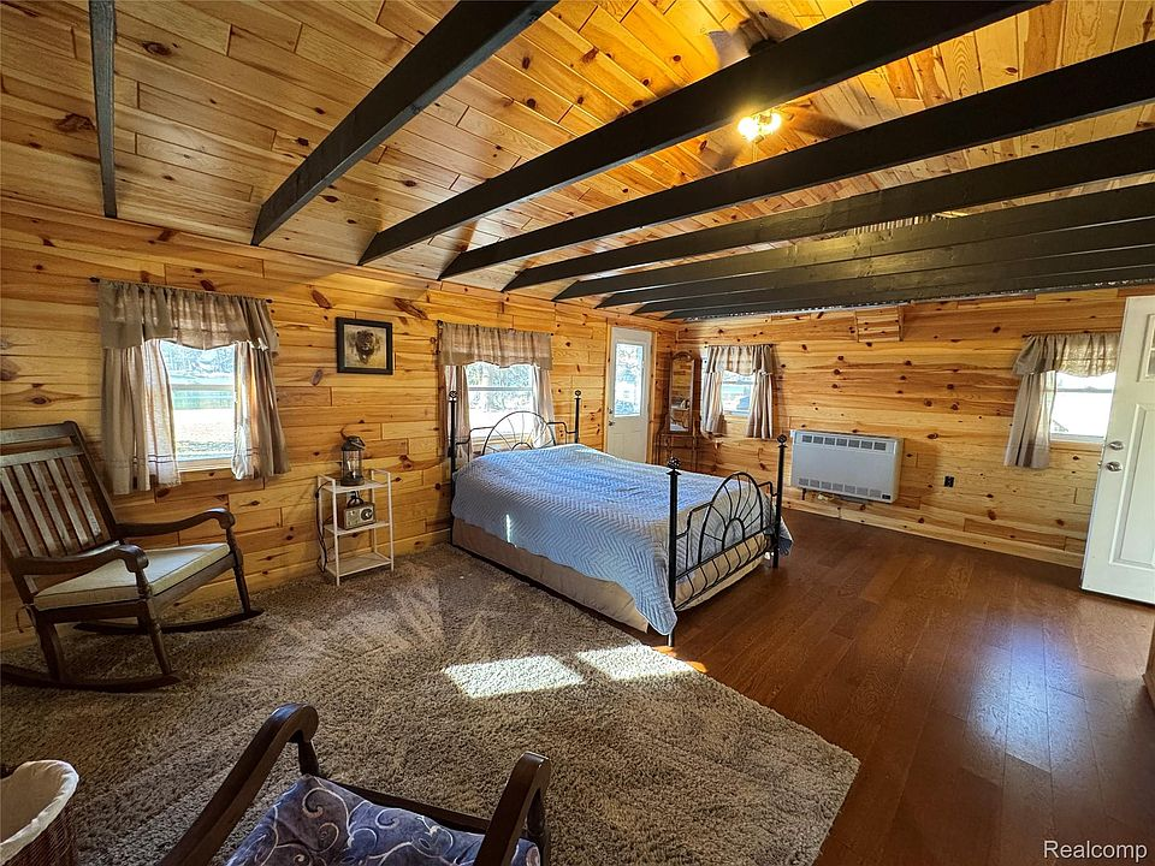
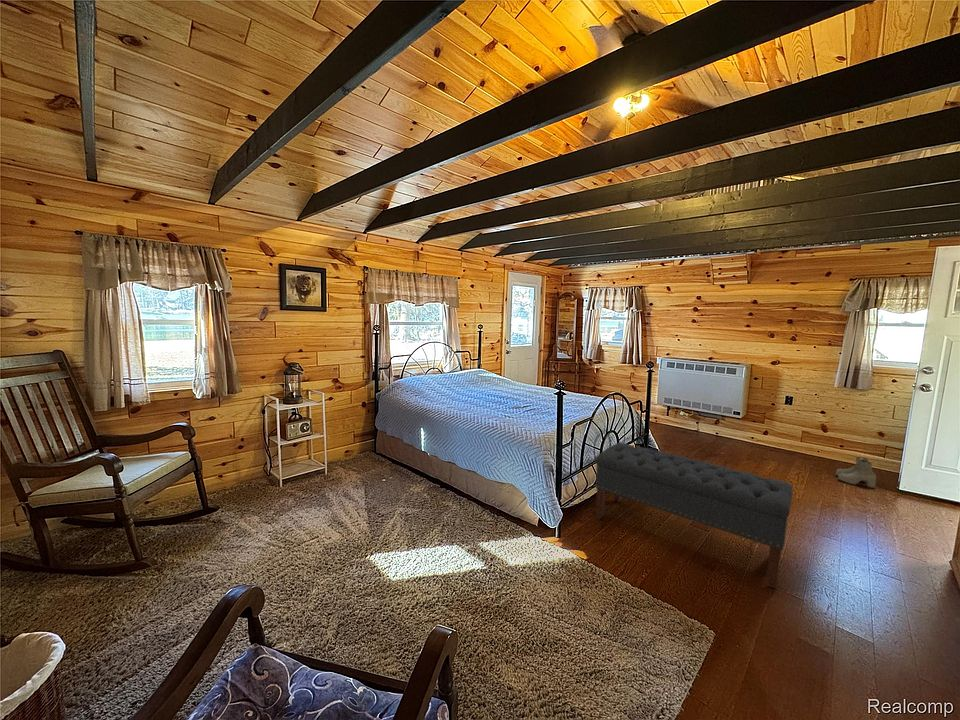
+ bench [594,442,794,590]
+ boots [835,456,877,489]
